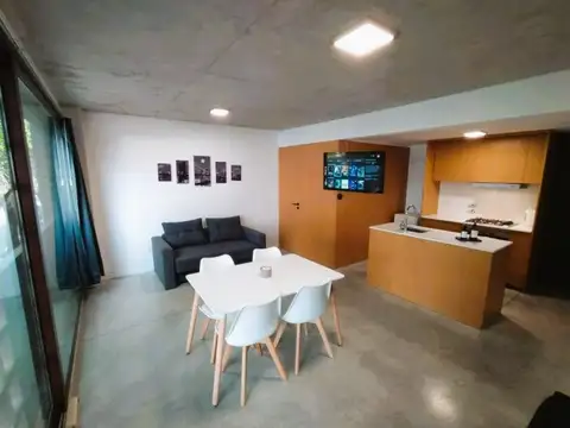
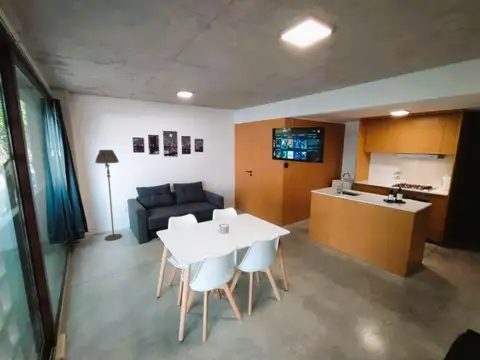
+ floor lamp [94,149,123,242]
